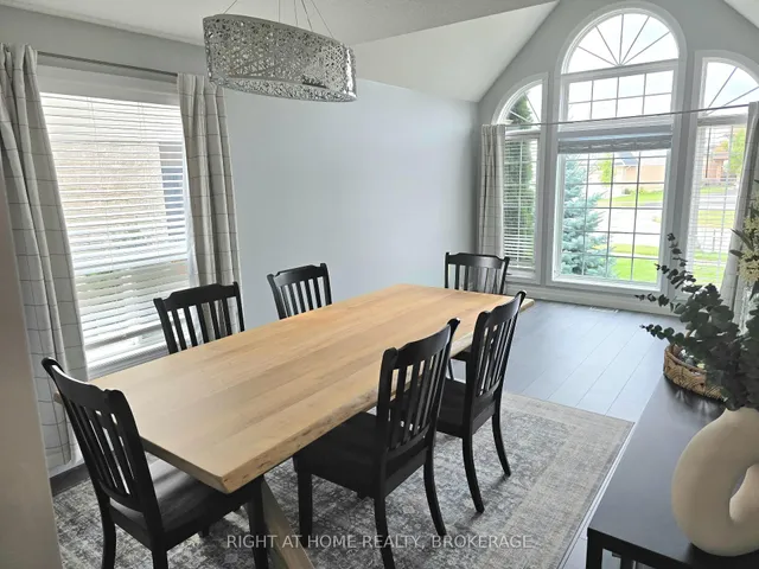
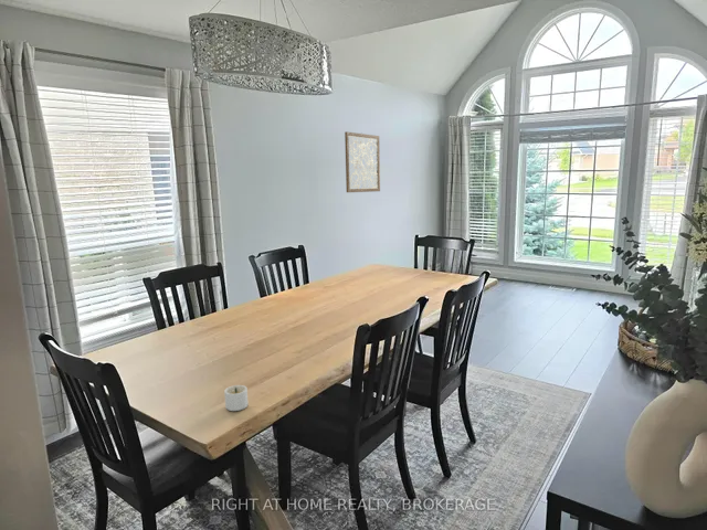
+ candle [223,384,249,412]
+ wall art [344,130,381,193]
